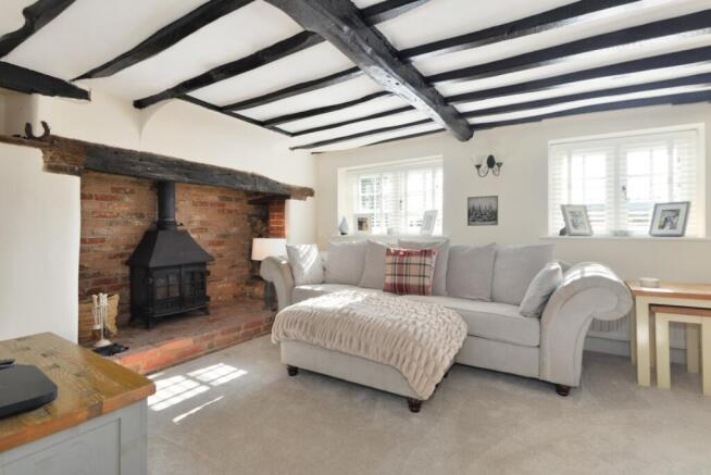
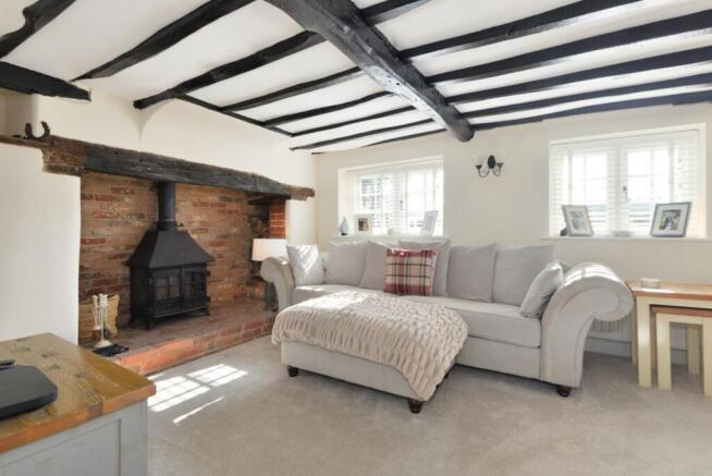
- wall art [466,195,499,227]
